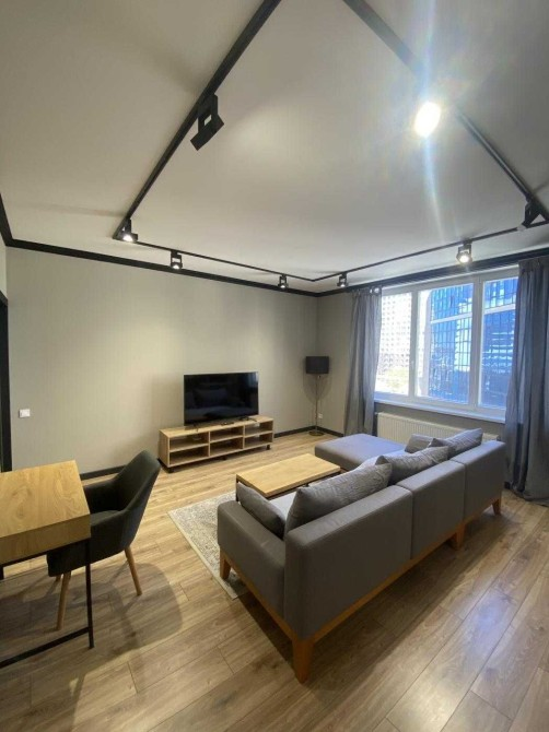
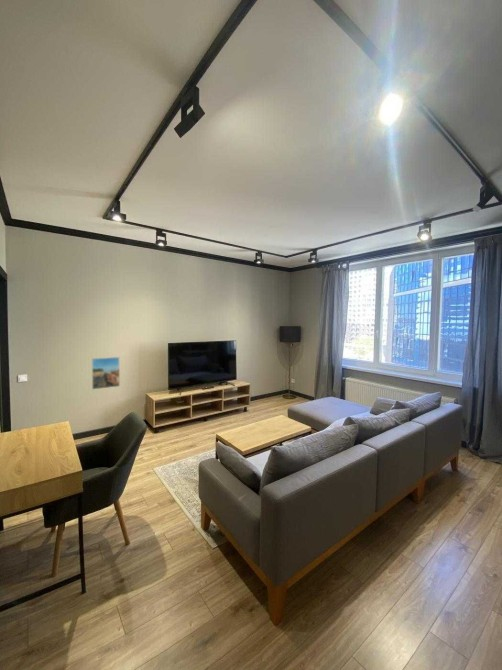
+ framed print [91,356,121,391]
